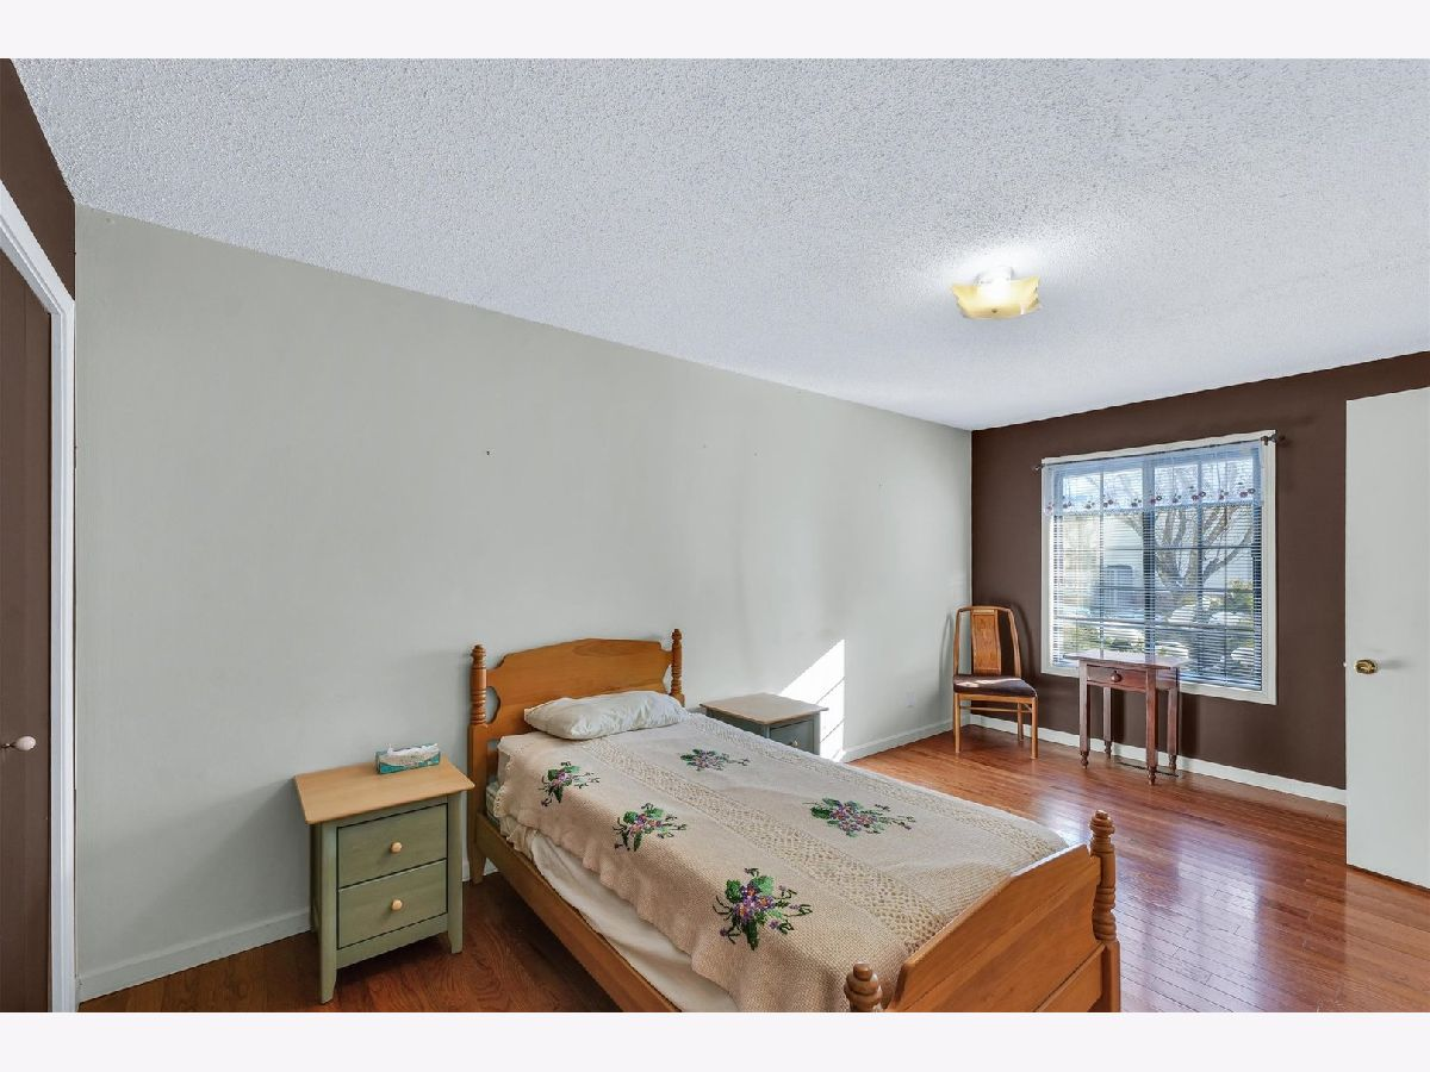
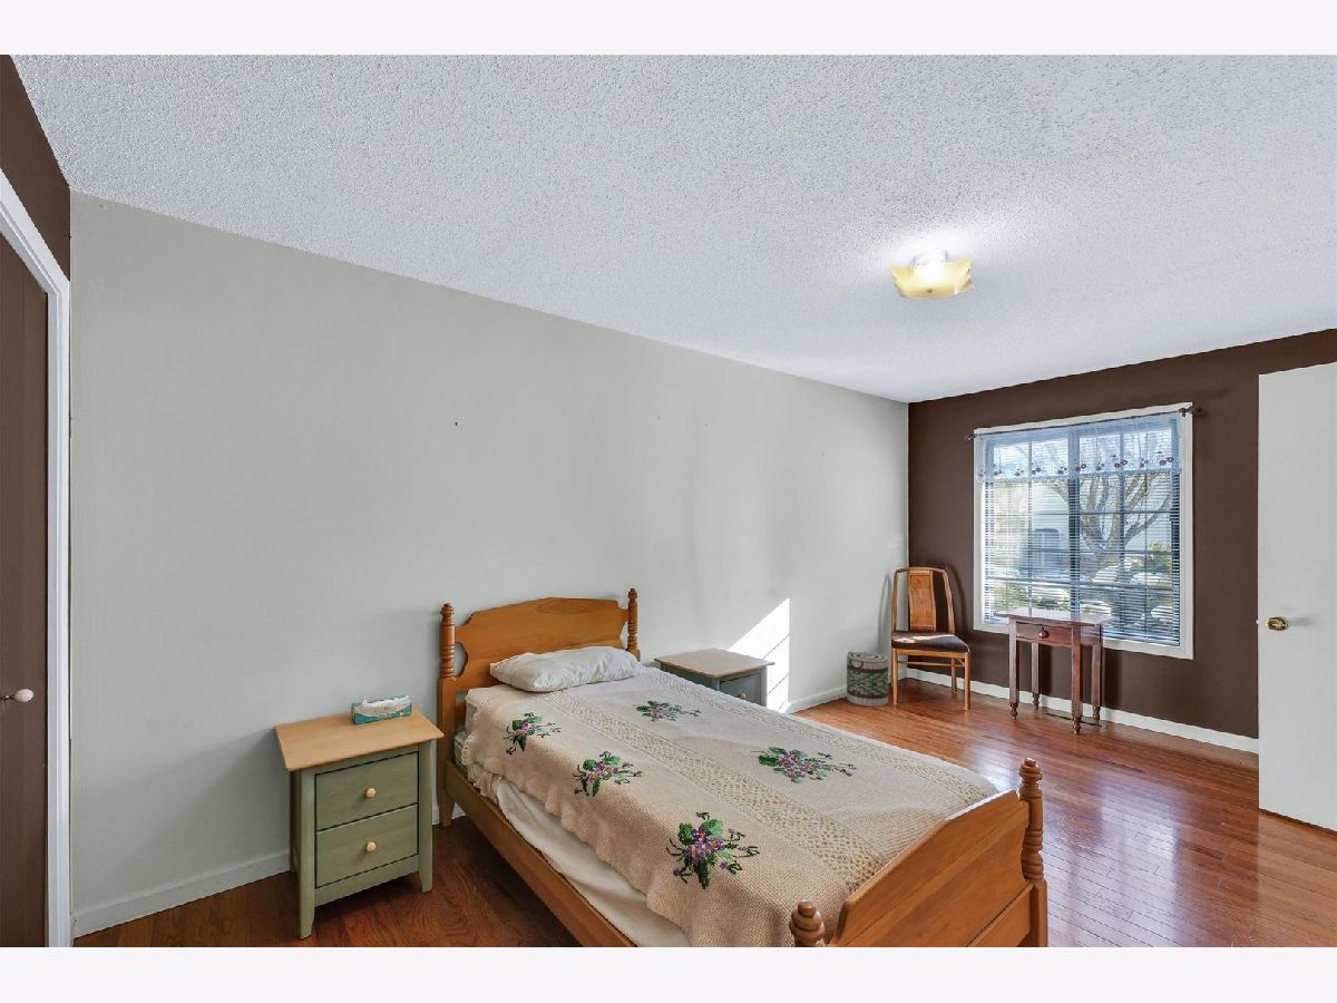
+ basket [846,651,889,708]
